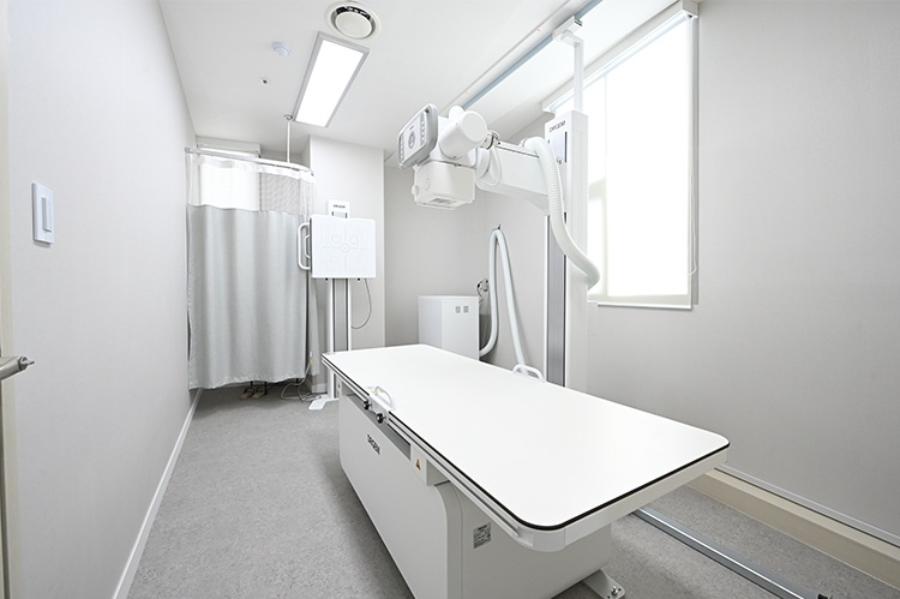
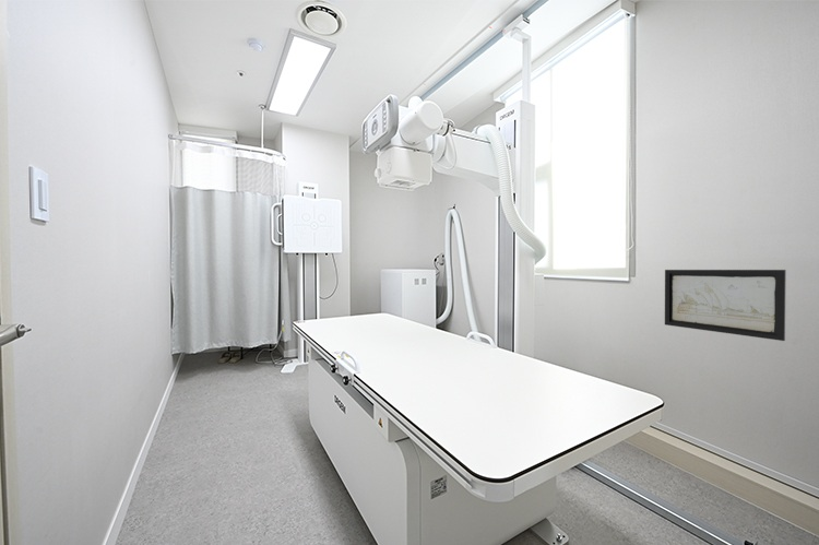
+ wall art [664,269,787,342]
